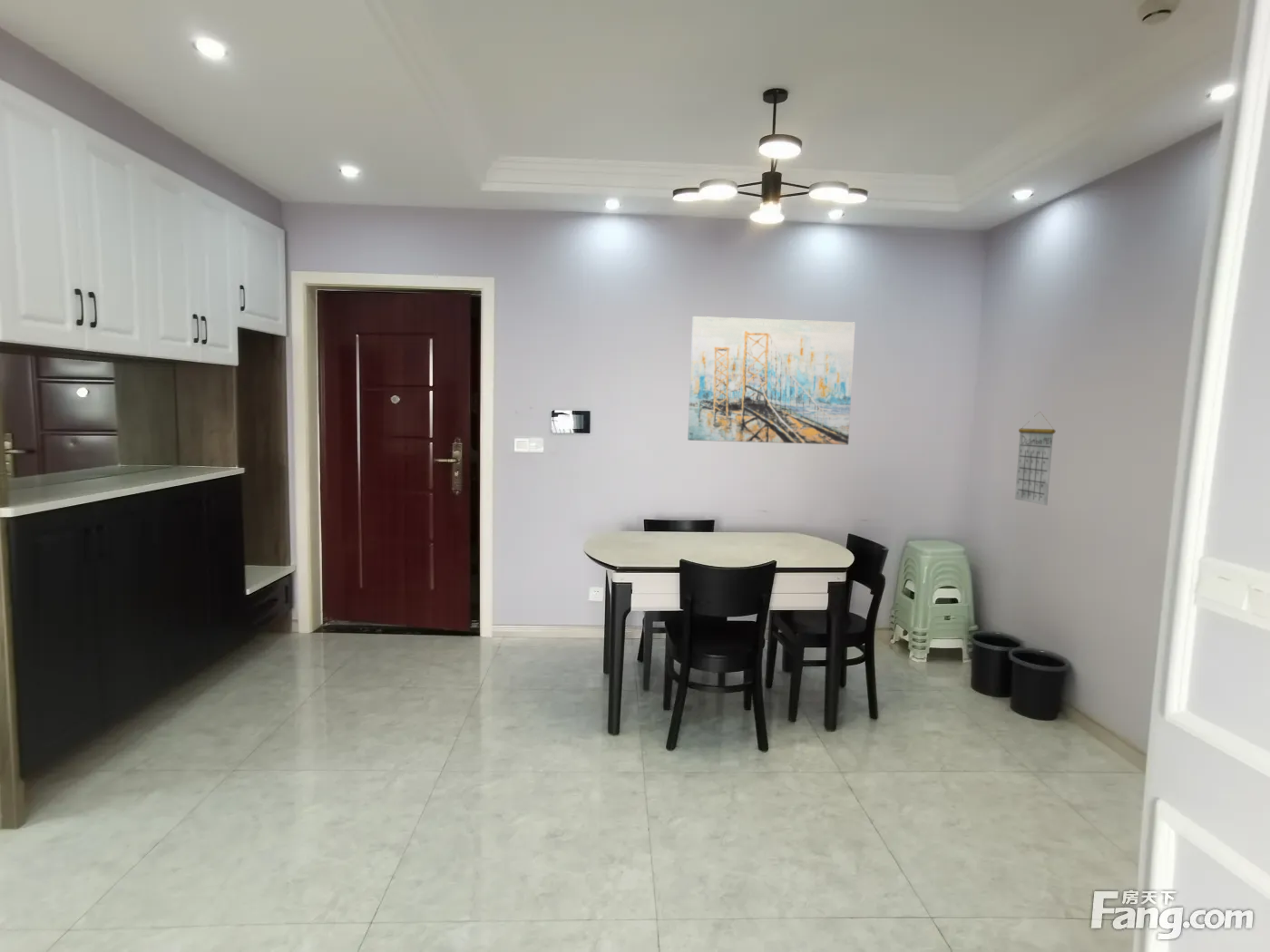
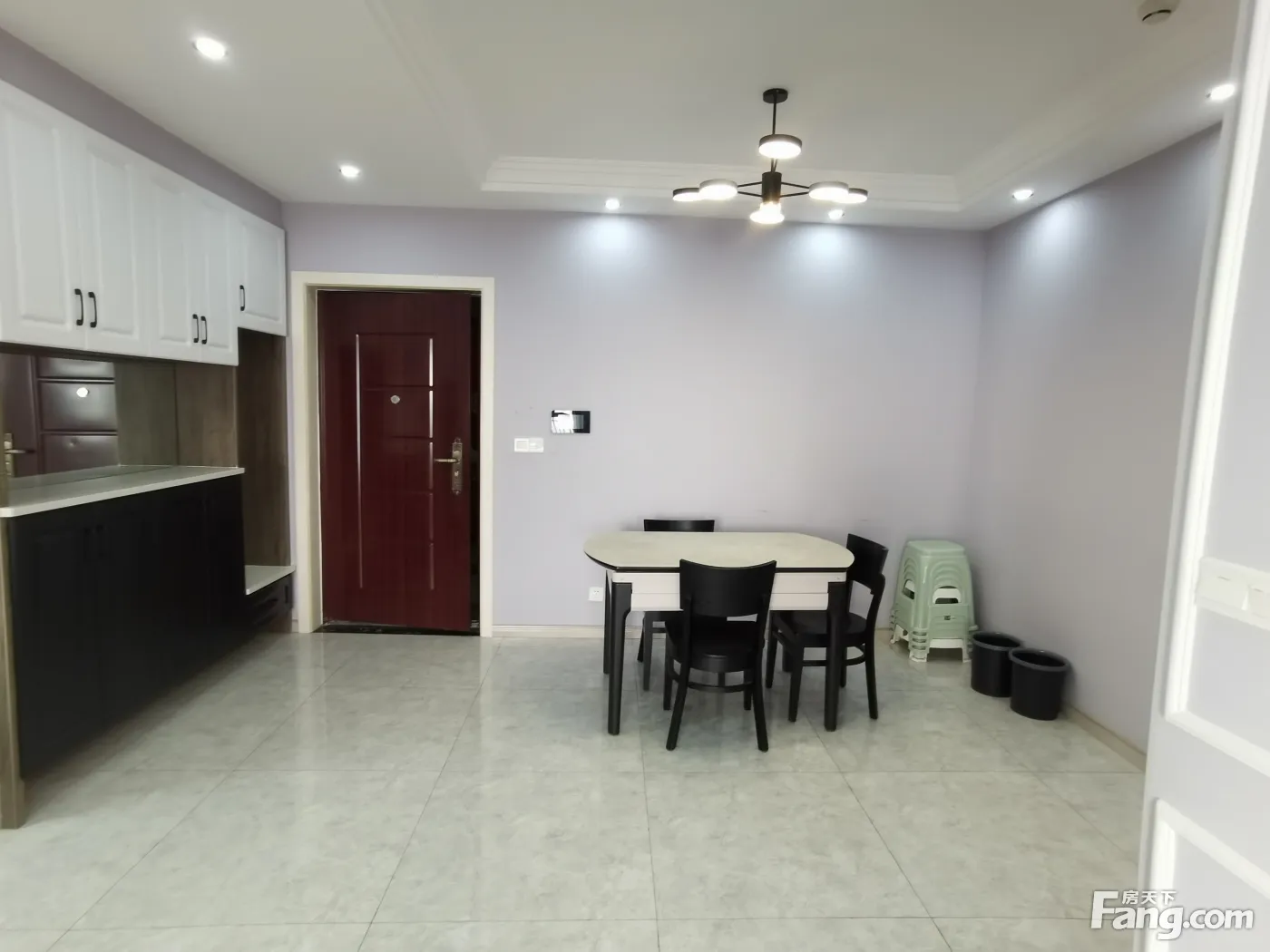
- wall art [687,316,856,446]
- calendar [1014,411,1056,507]
